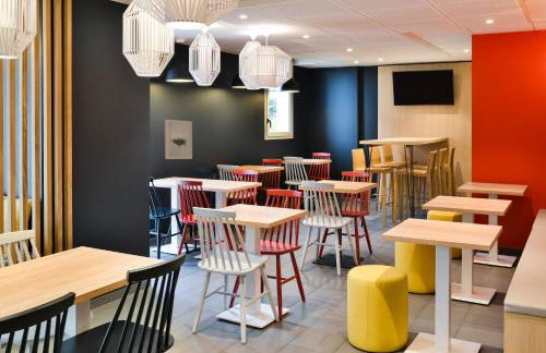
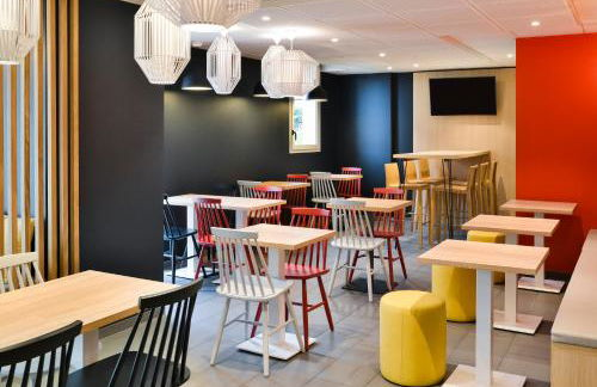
- wall art [164,119,193,160]
